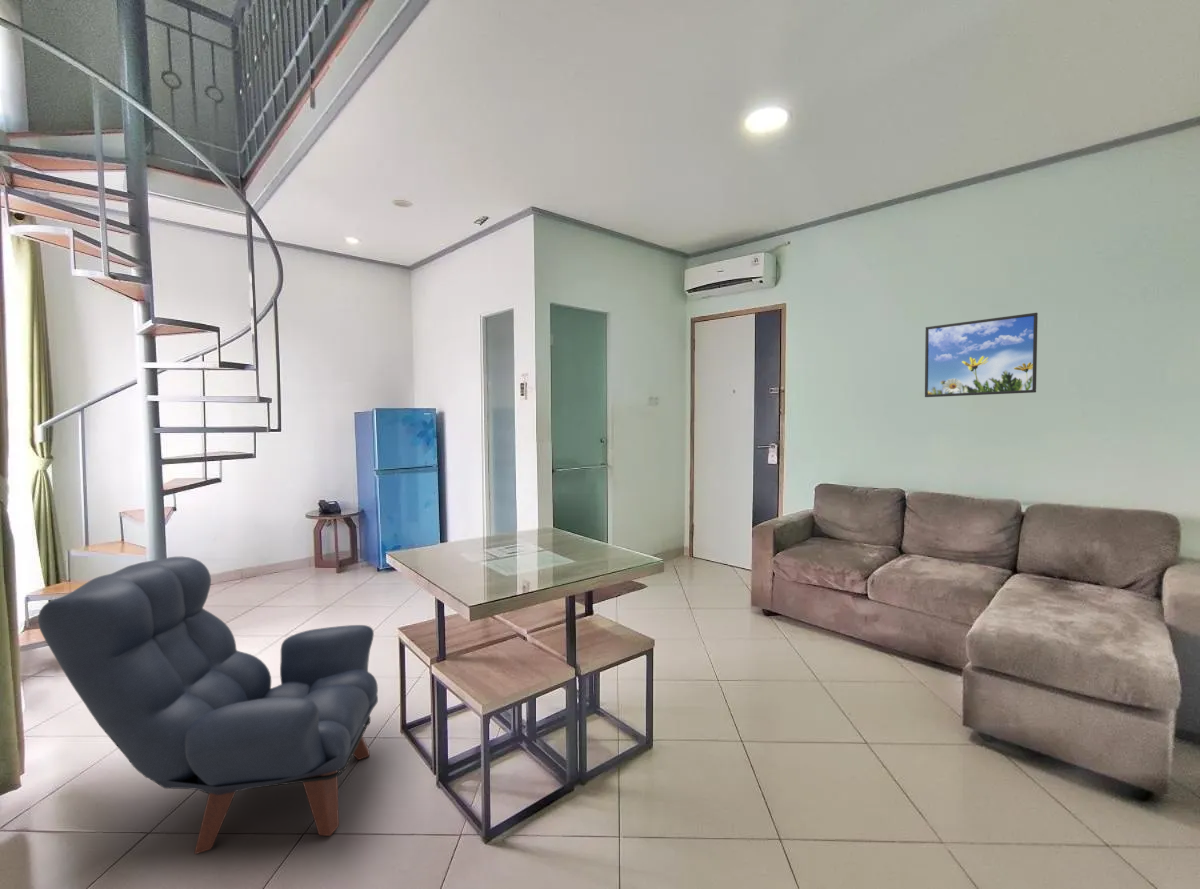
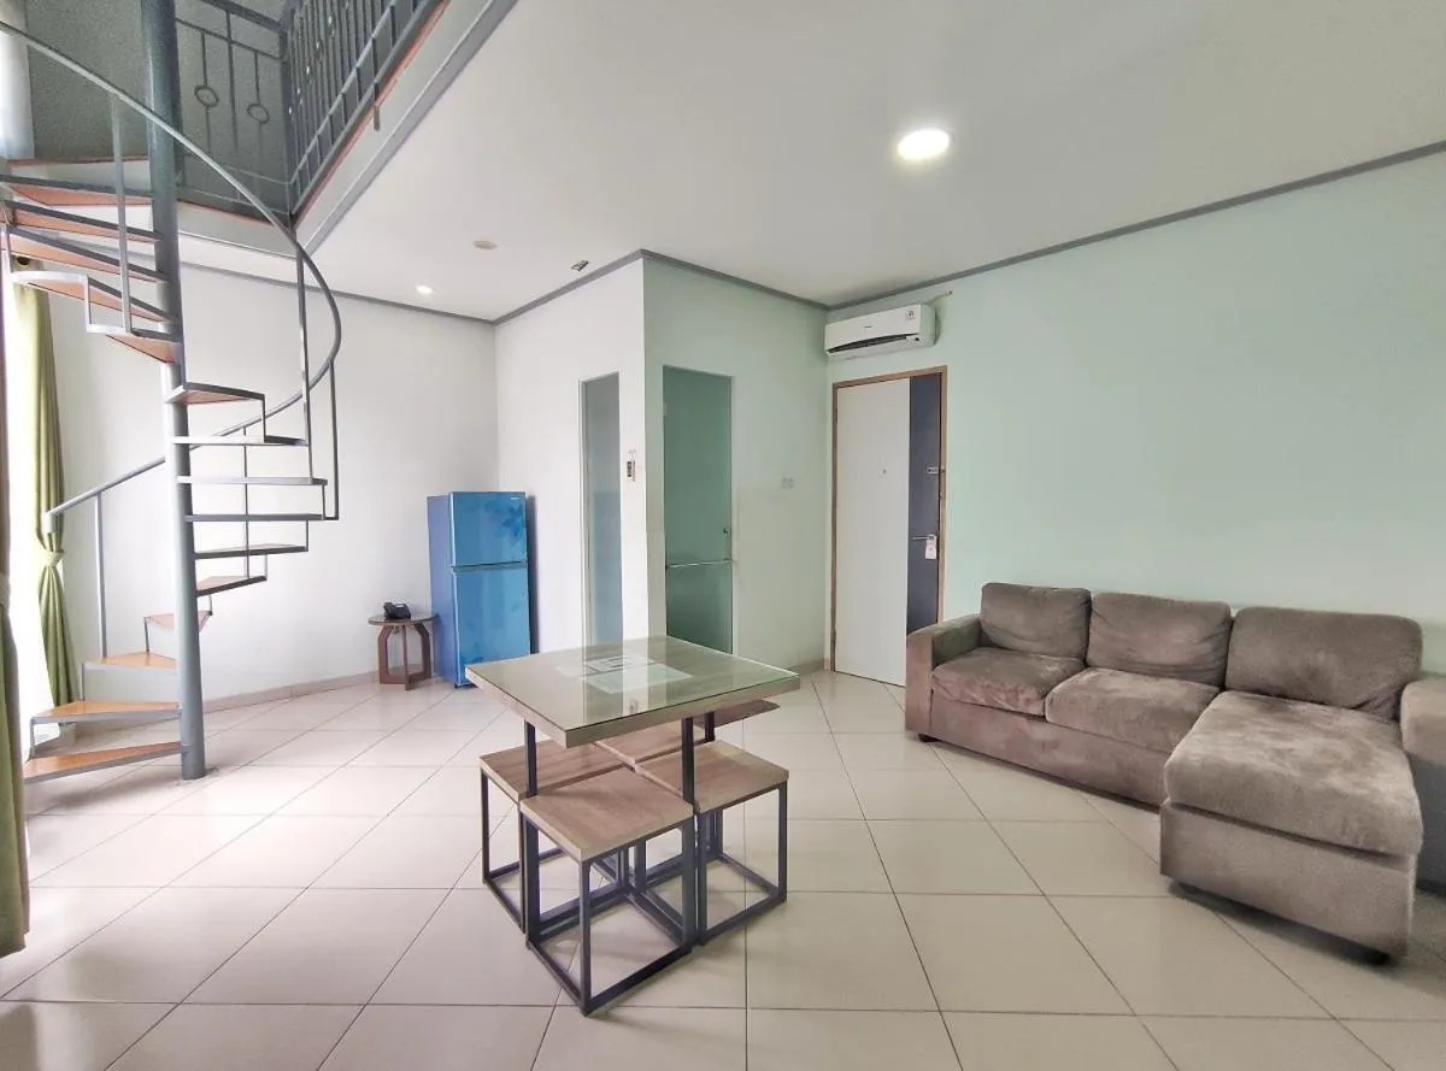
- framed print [924,312,1039,398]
- armchair [37,556,379,855]
